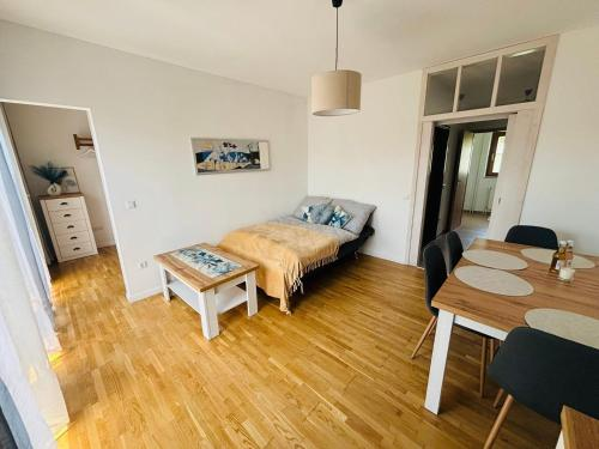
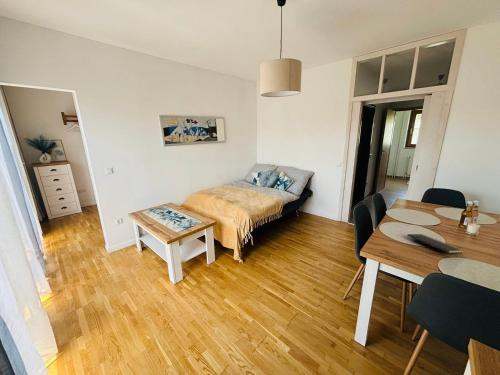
+ notepad [406,233,465,258]
